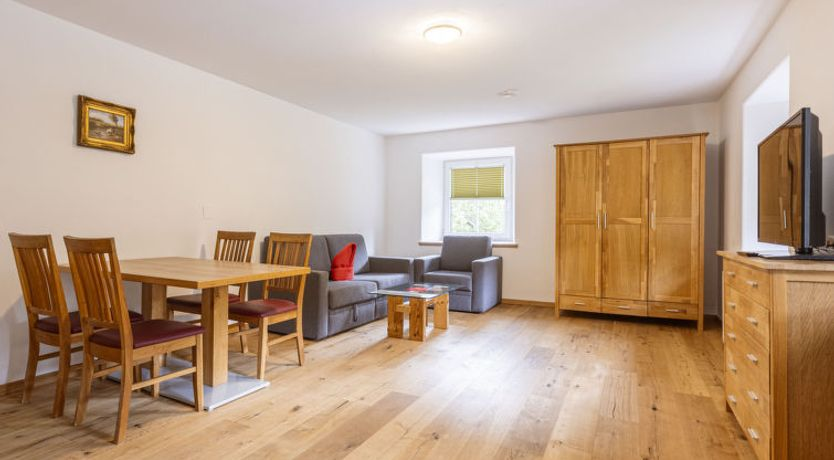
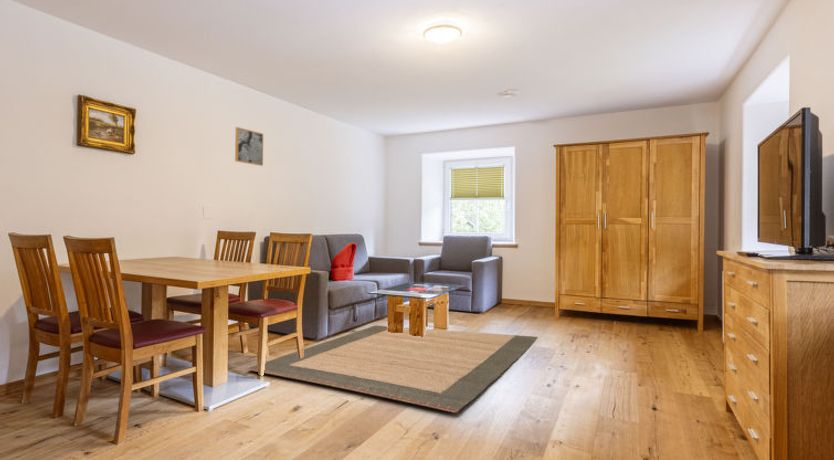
+ wall art [234,126,264,167]
+ rug [245,325,539,414]
